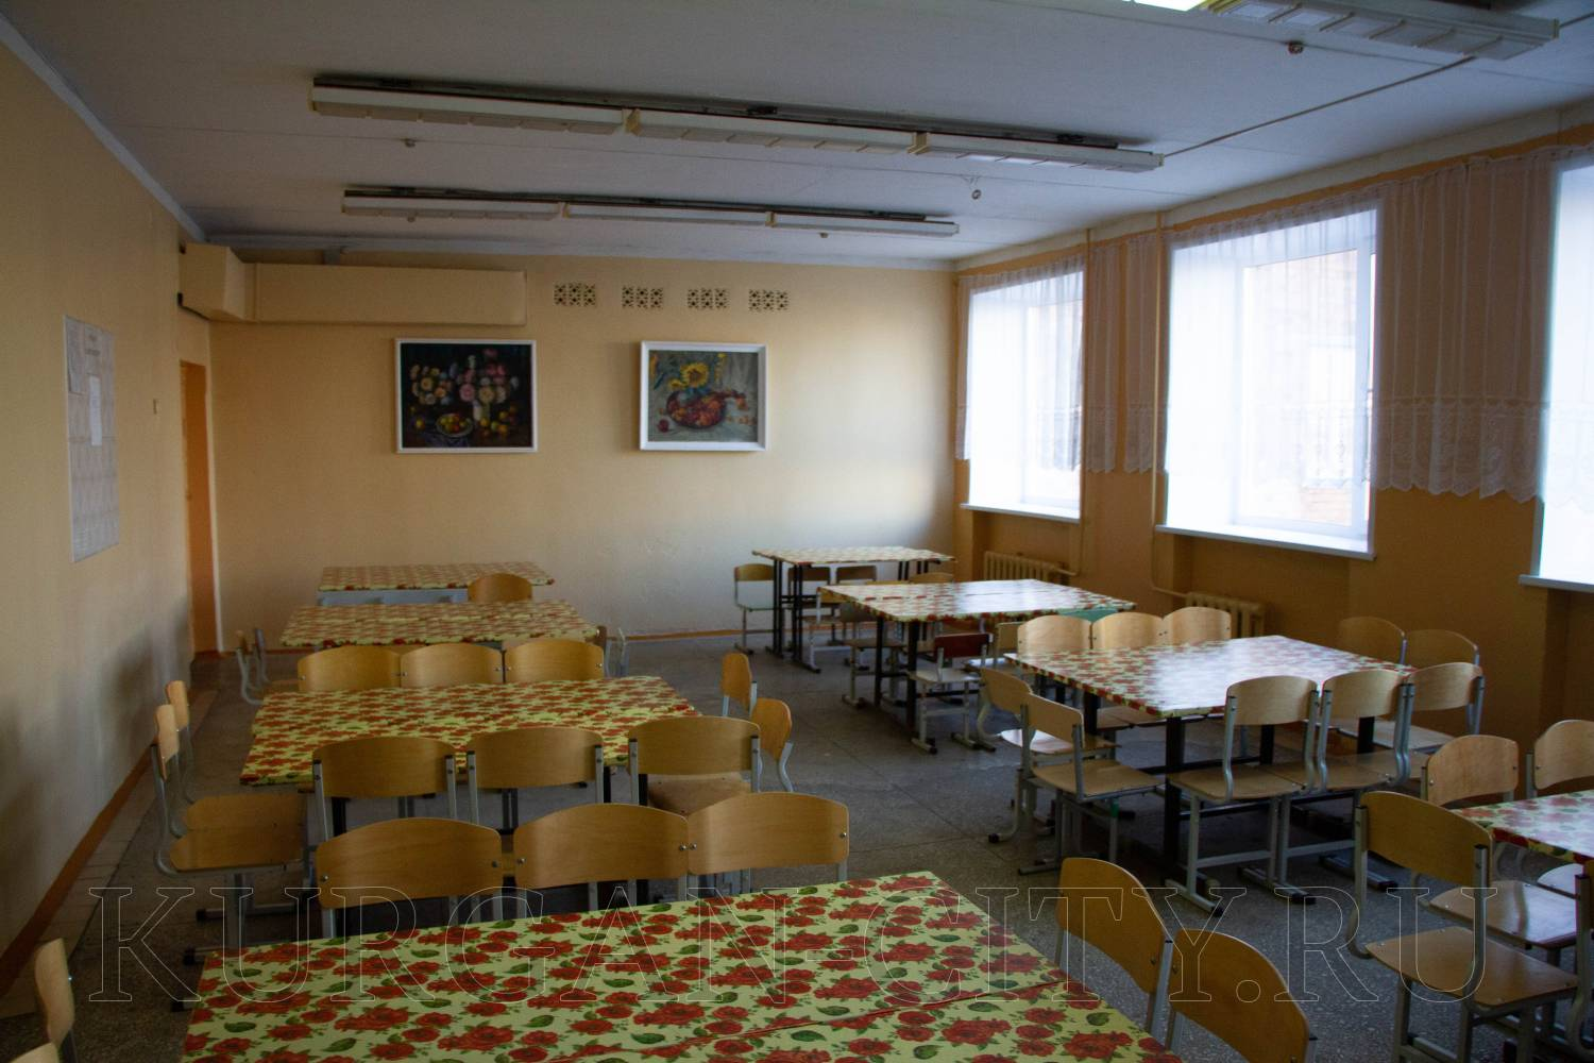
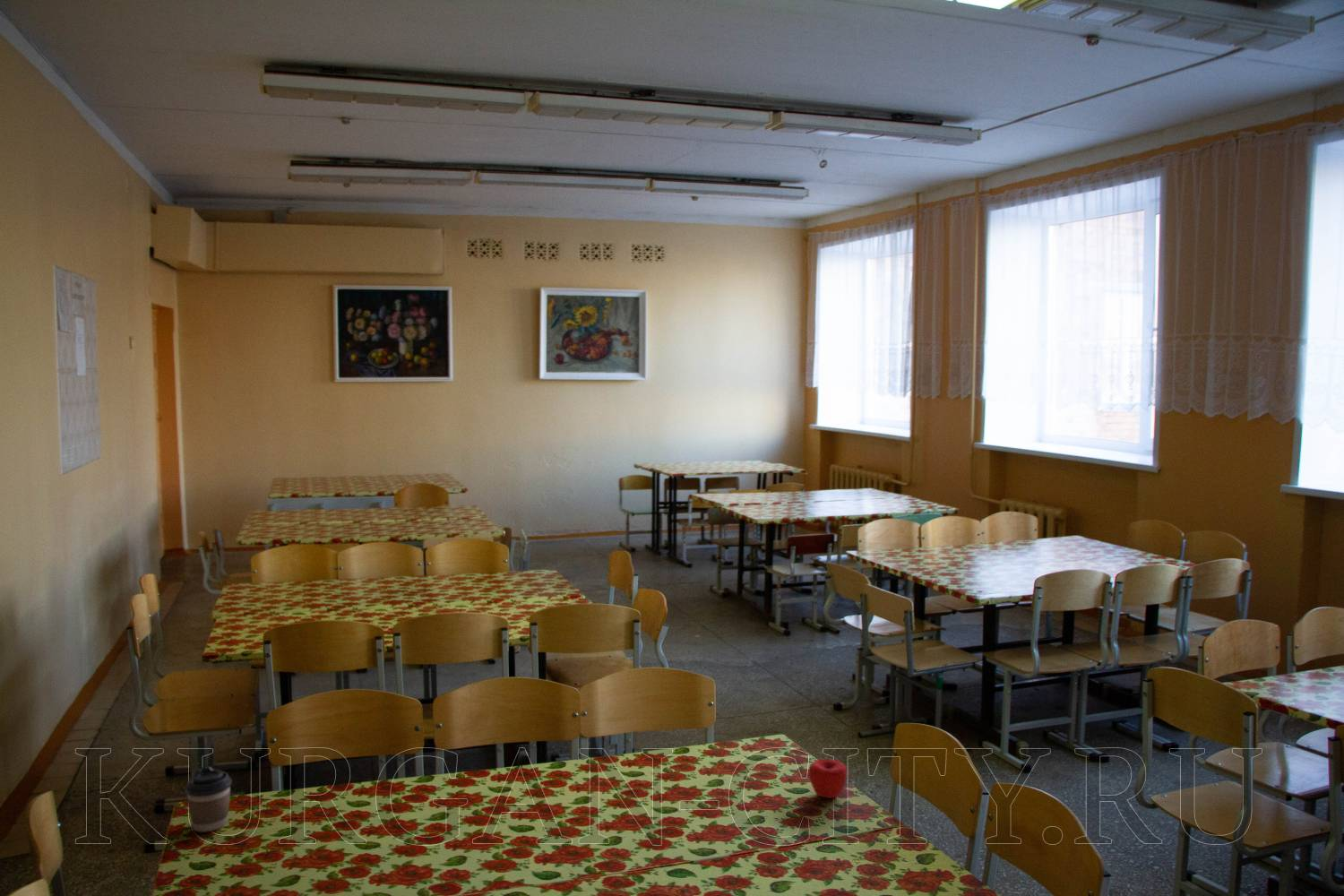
+ apple [807,758,848,798]
+ coffee cup [184,765,232,833]
